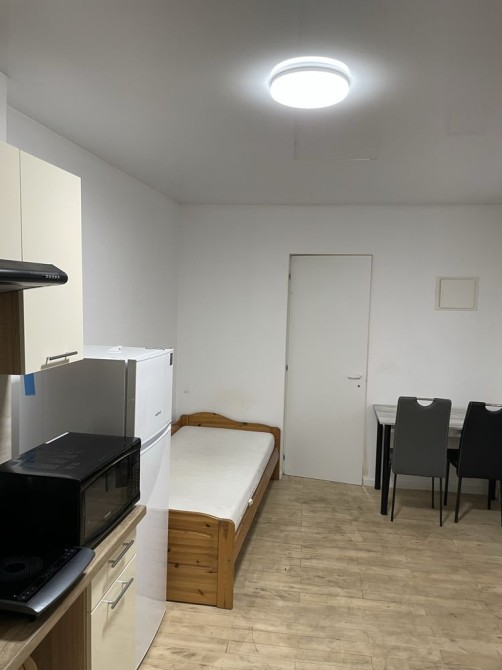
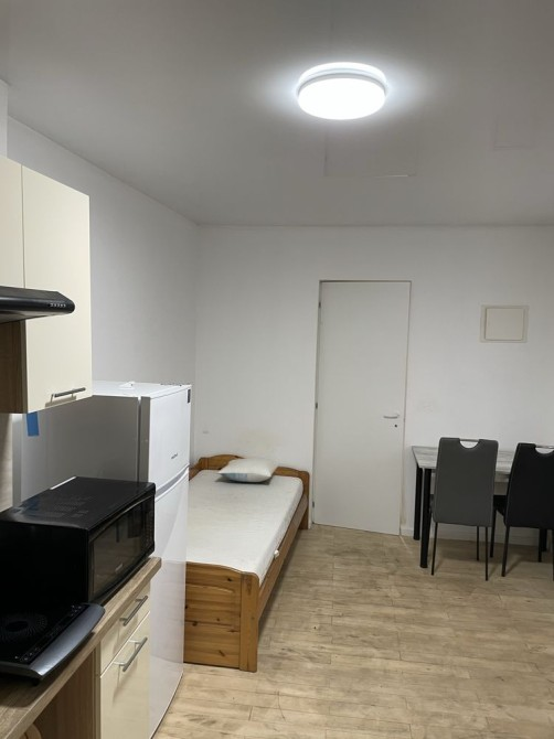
+ pillow [216,457,280,483]
